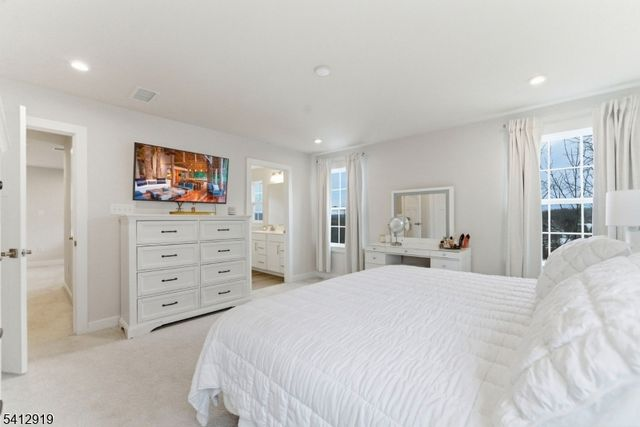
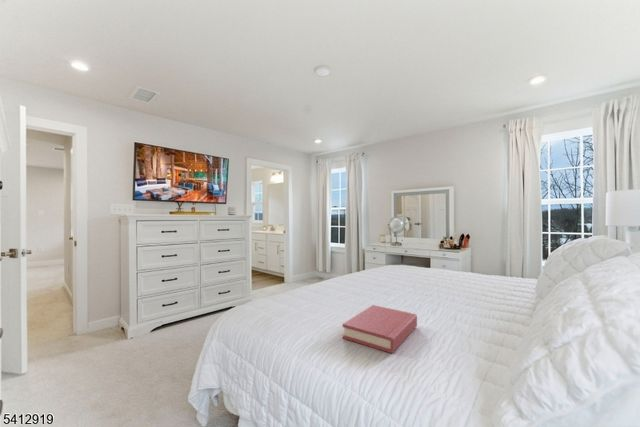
+ hardback book [342,304,418,354]
